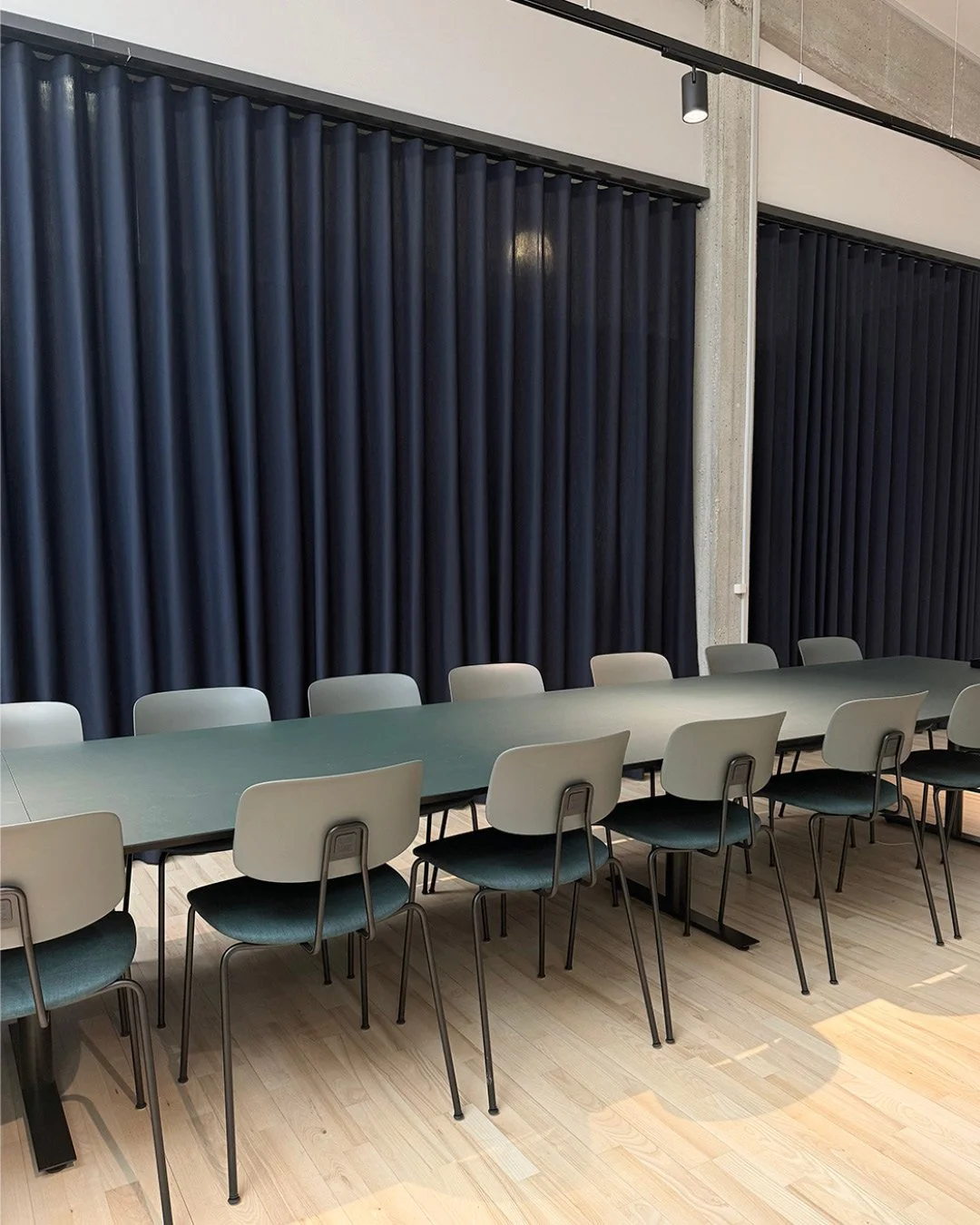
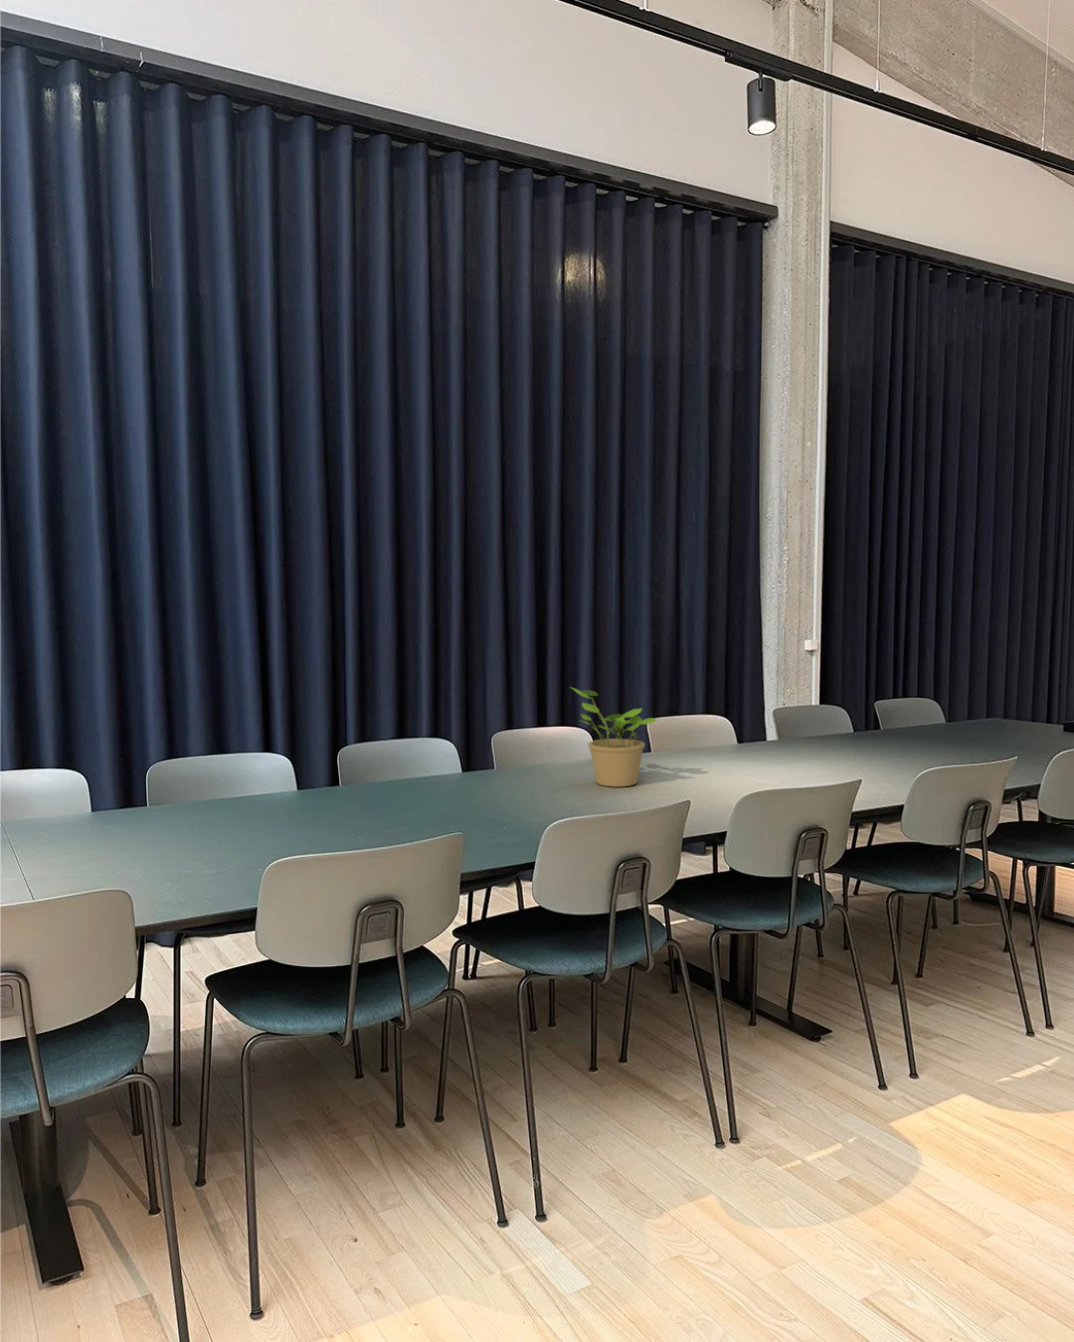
+ potted plant [569,686,659,788]
